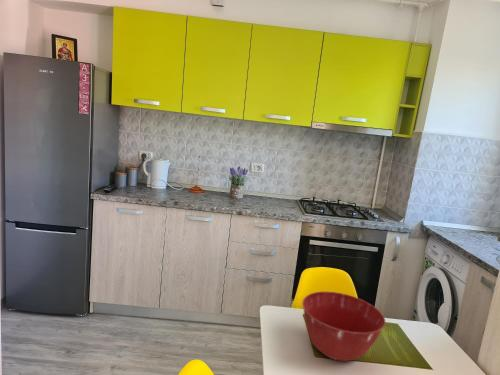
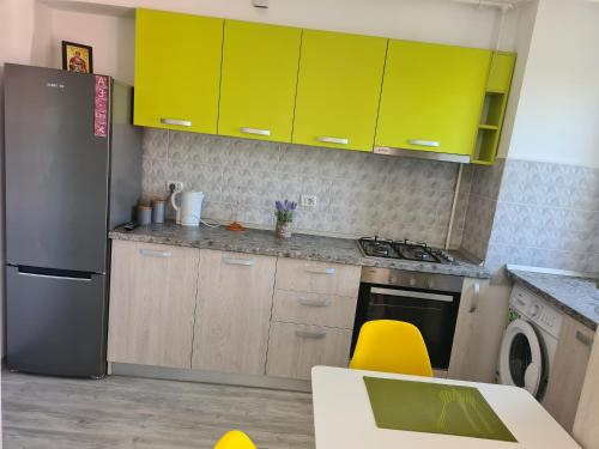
- mixing bowl [301,290,387,362]
